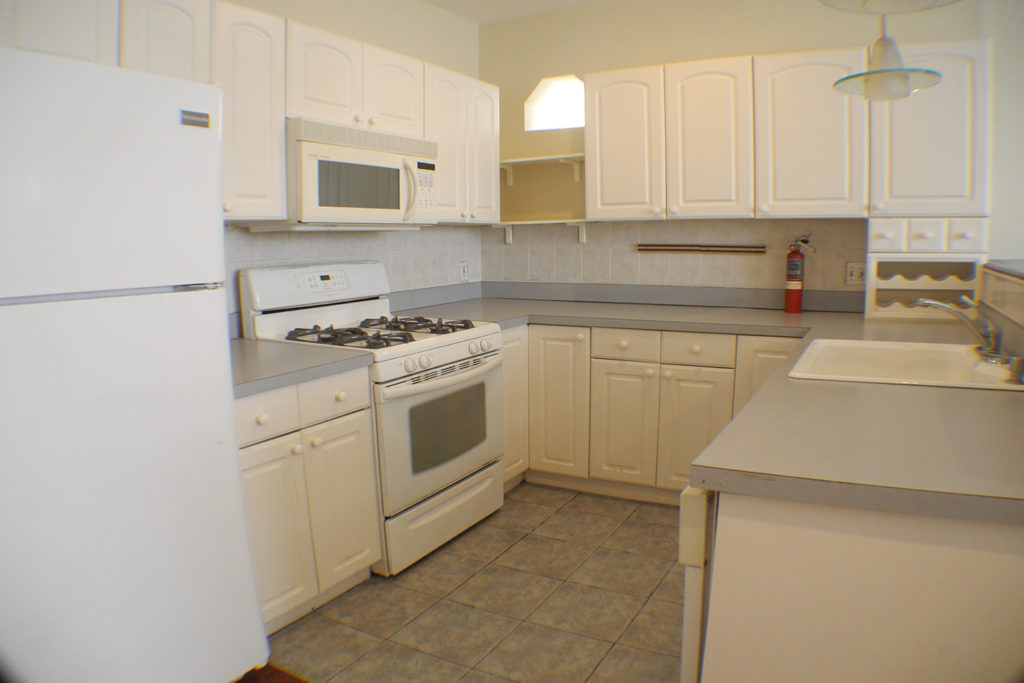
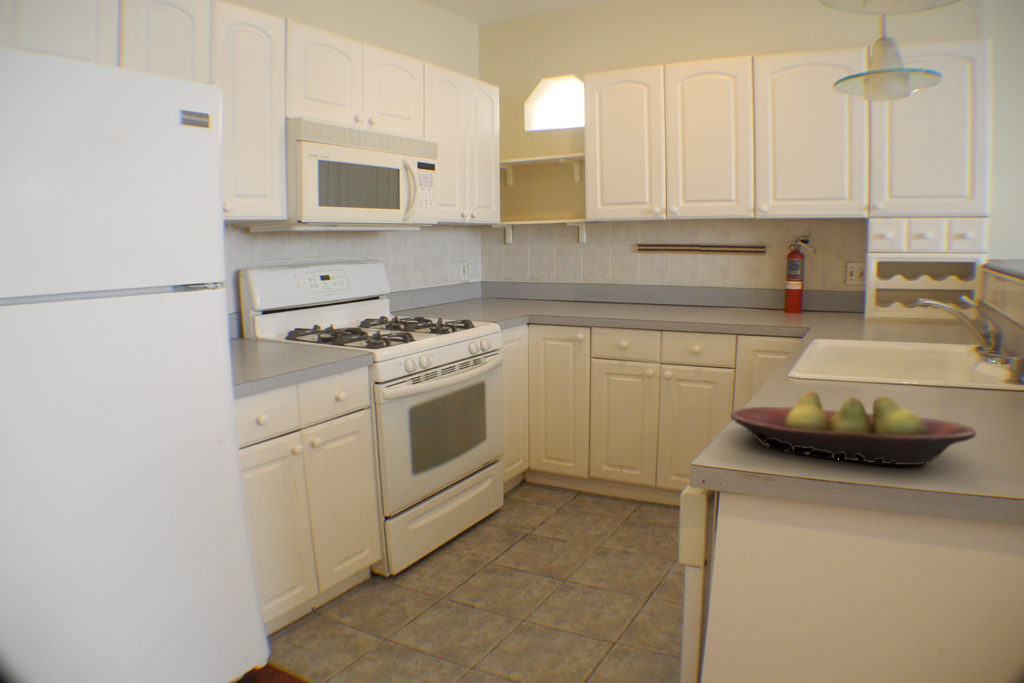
+ fruit bowl [730,390,977,466]
